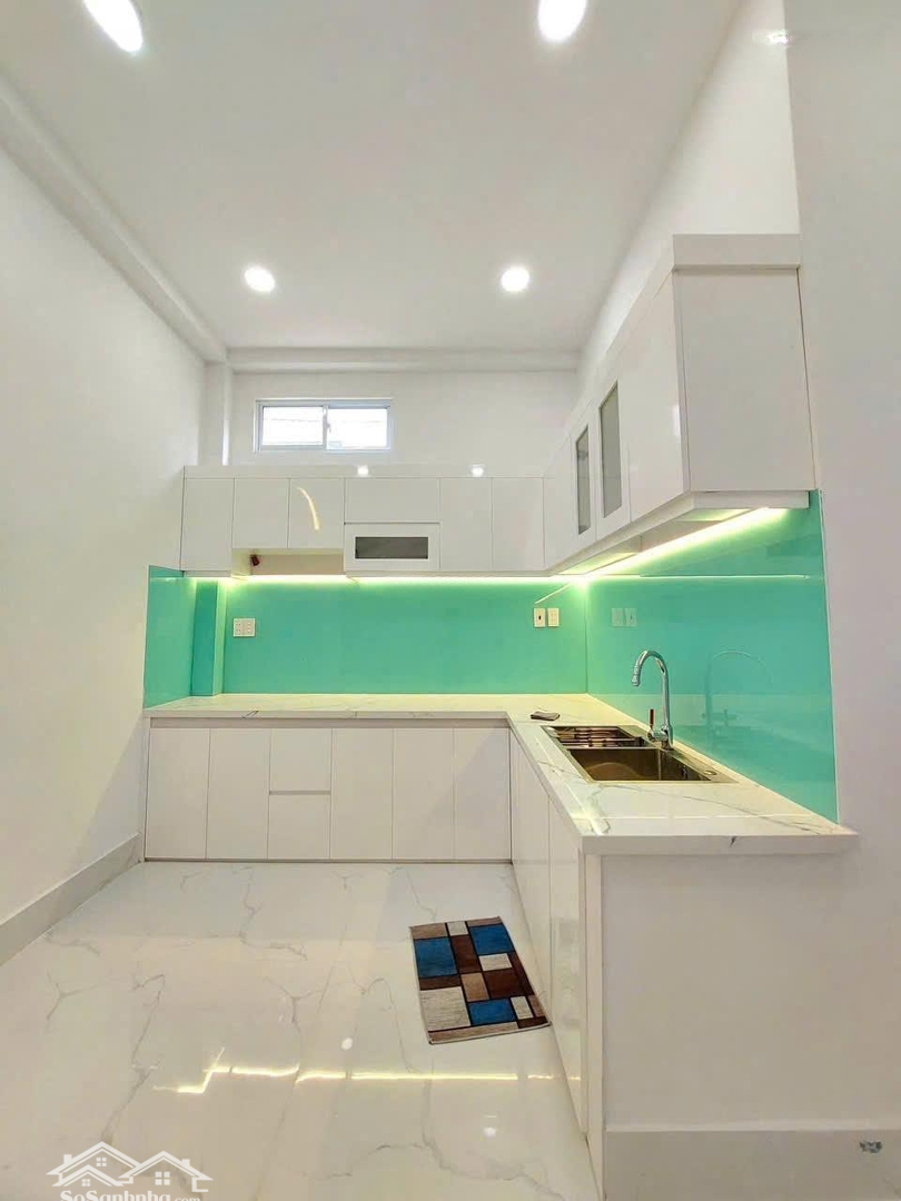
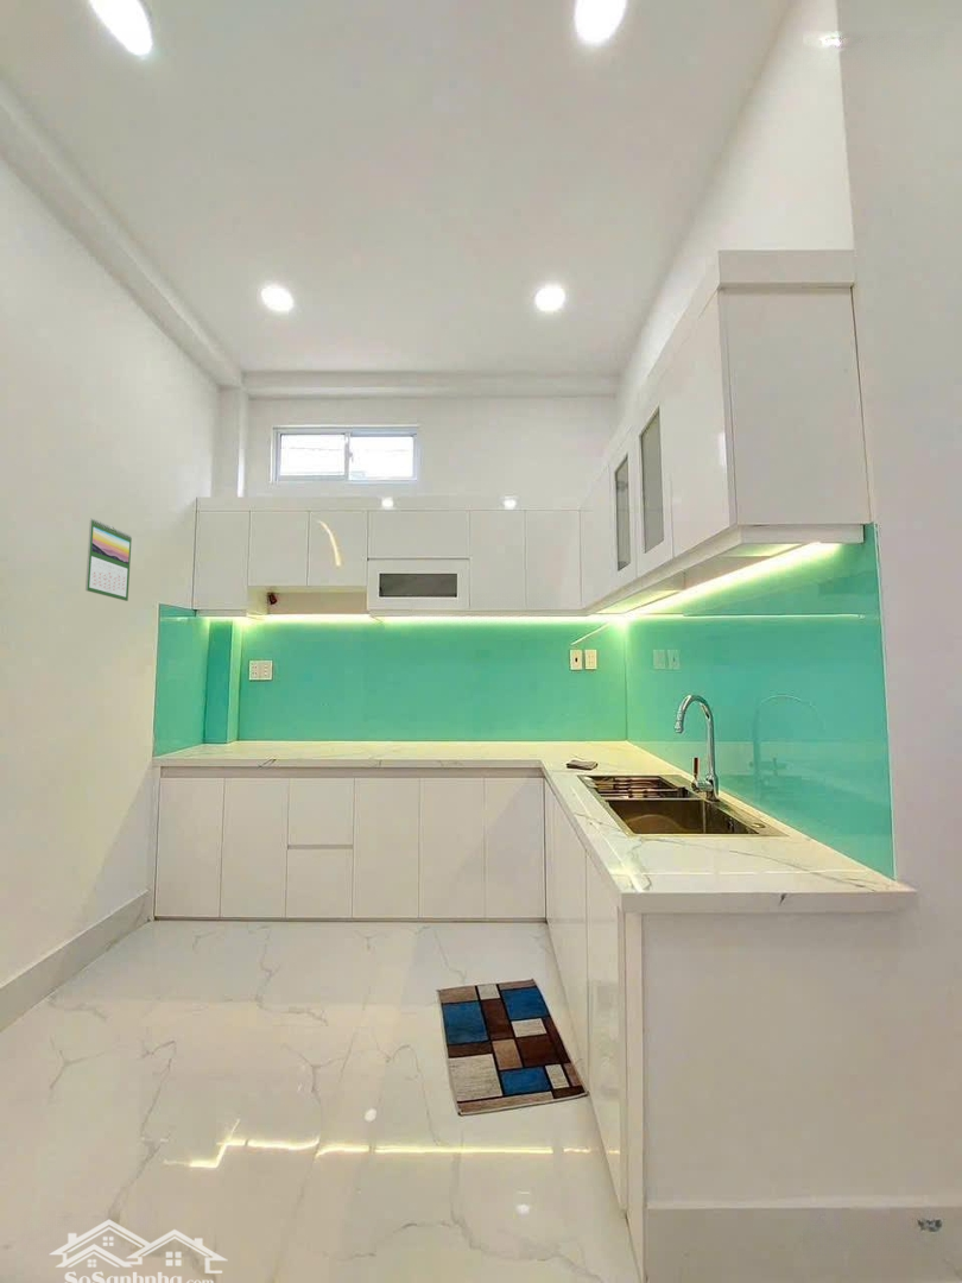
+ calendar [84,517,133,602]
